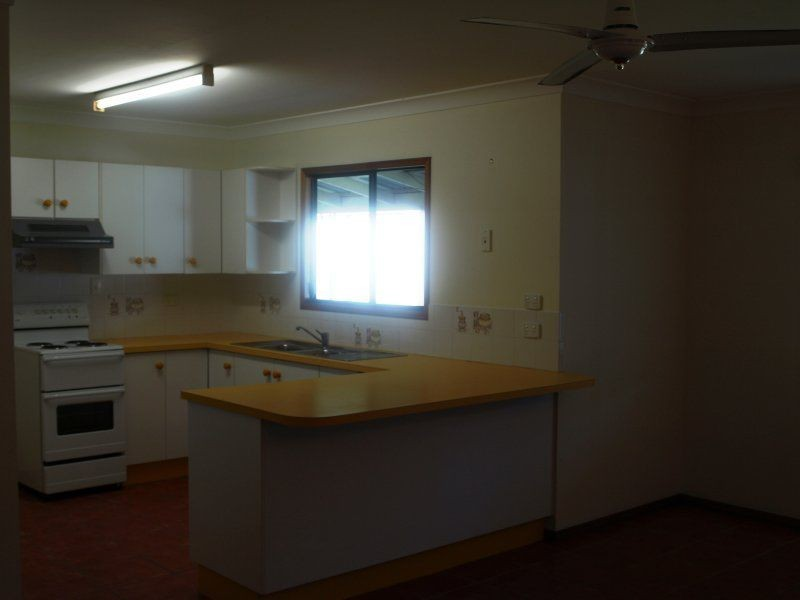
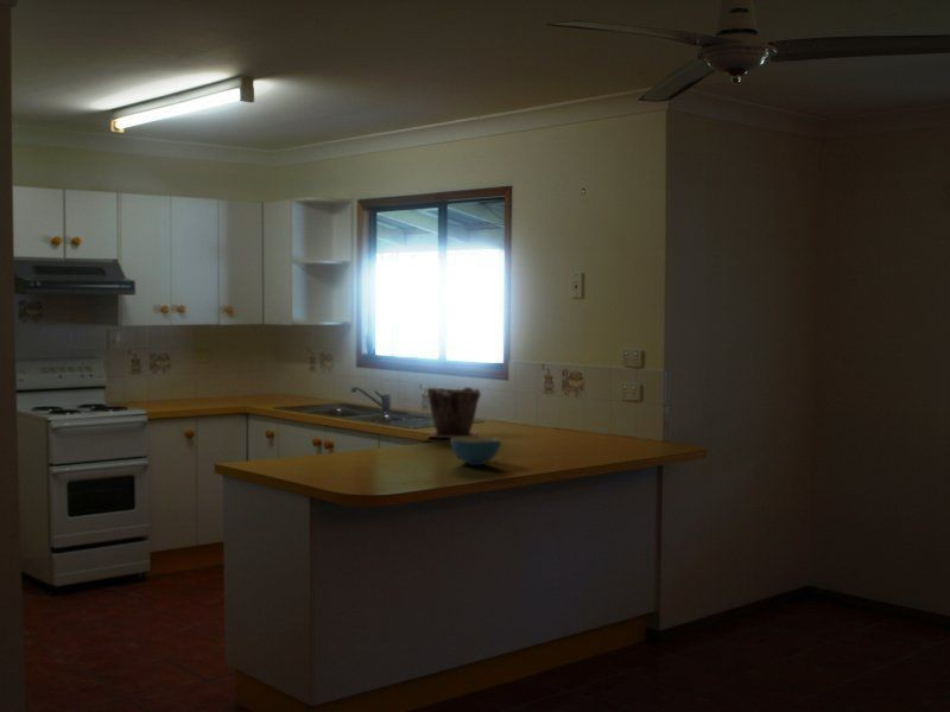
+ cereal bowl [449,436,502,466]
+ plant pot [426,386,482,439]
